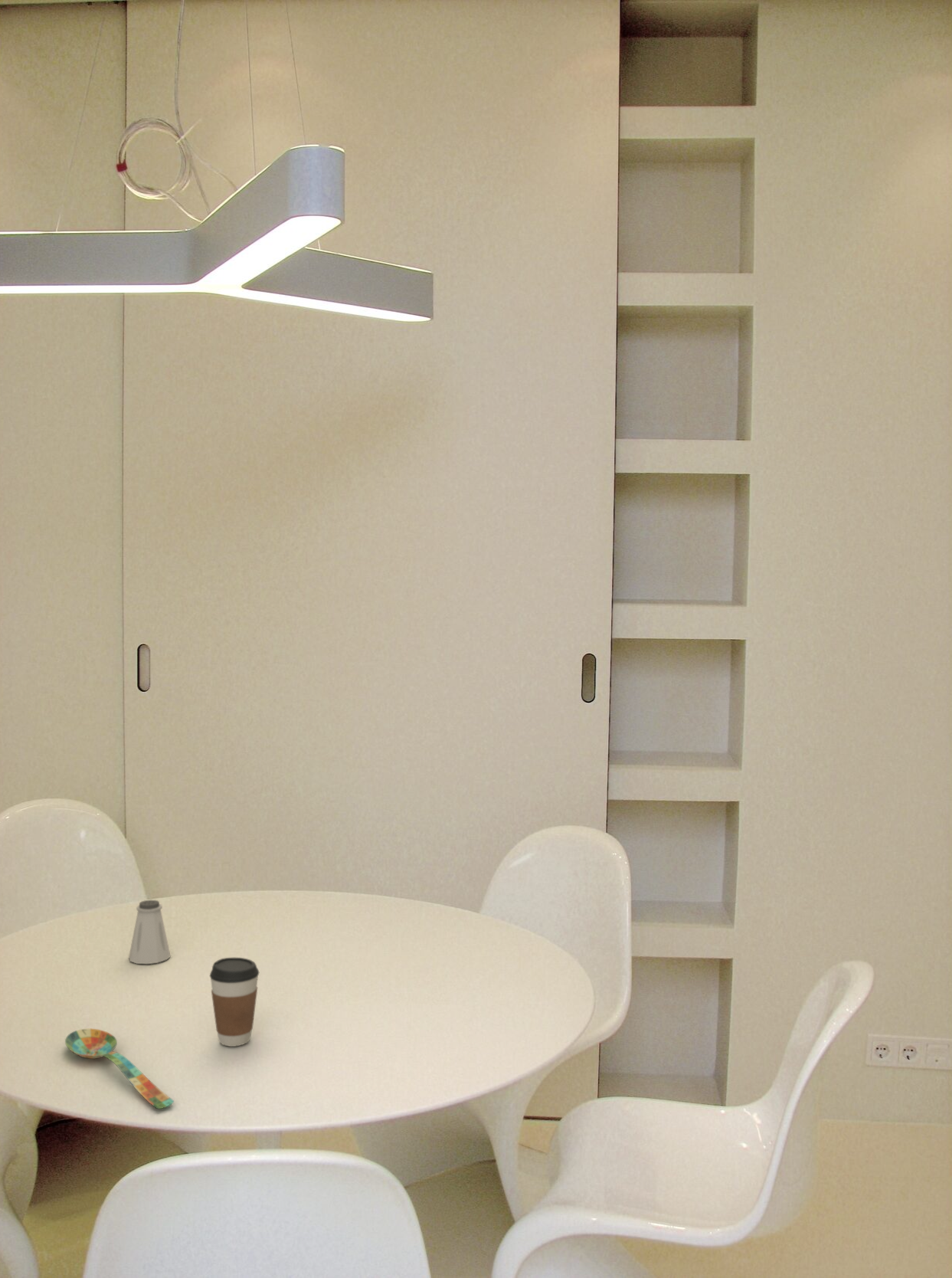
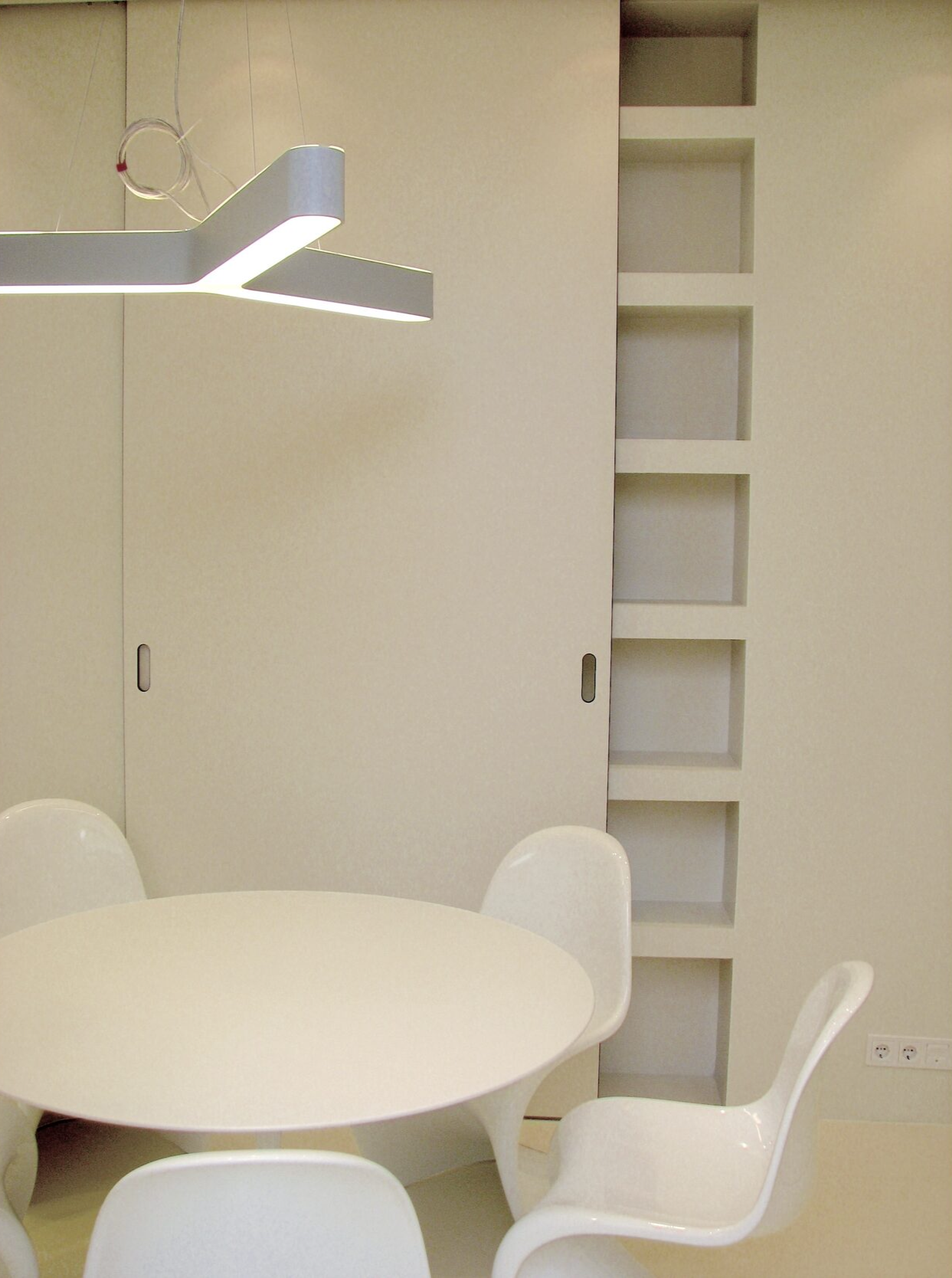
- spoon [64,1028,175,1109]
- coffee cup [209,957,260,1047]
- saltshaker [128,900,172,965]
